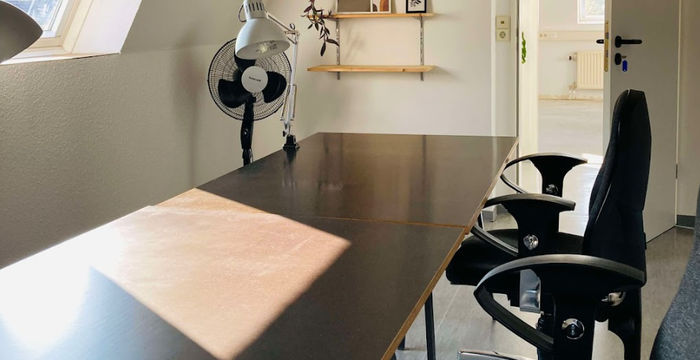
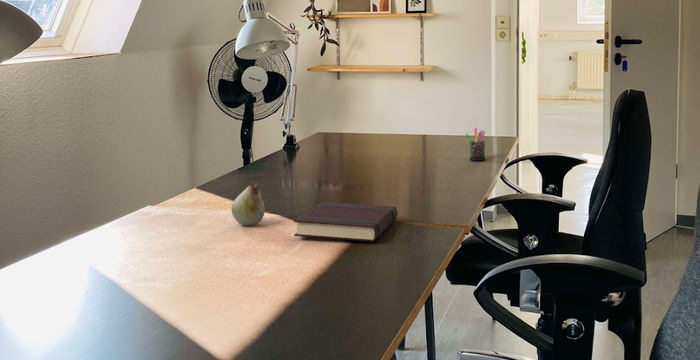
+ pen holder [465,127,486,162]
+ fruit [231,182,266,226]
+ book [293,201,398,243]
